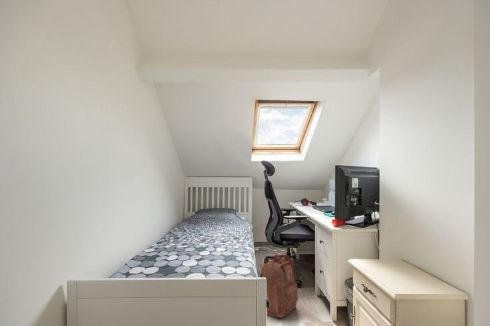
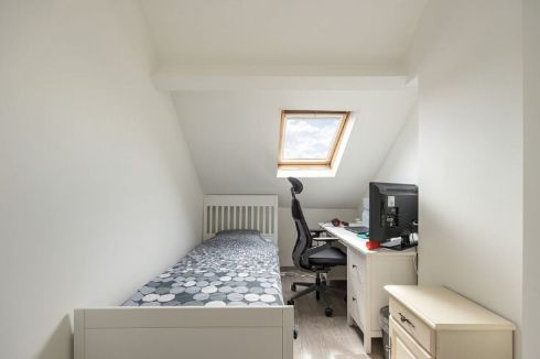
- backpack [260,253,299,319]
